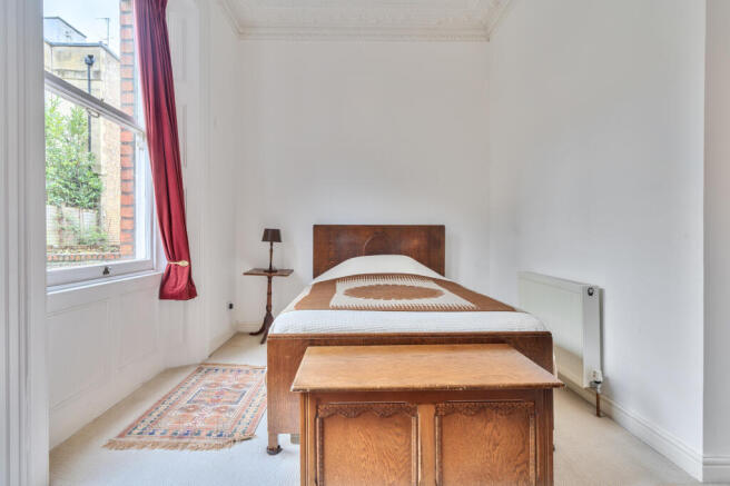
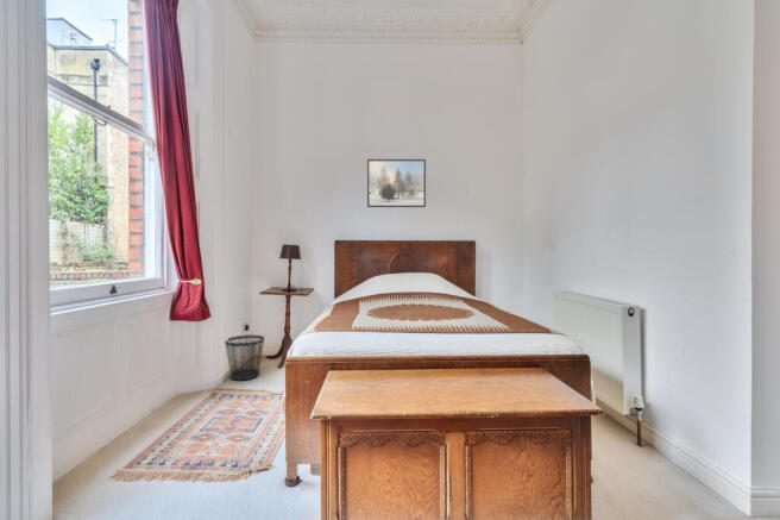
+ wastebasket [224,334,265,382]
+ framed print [366,158,427,208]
